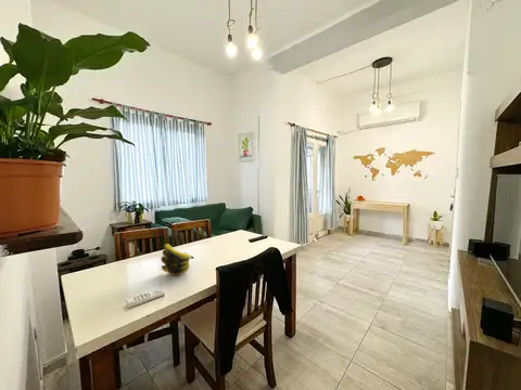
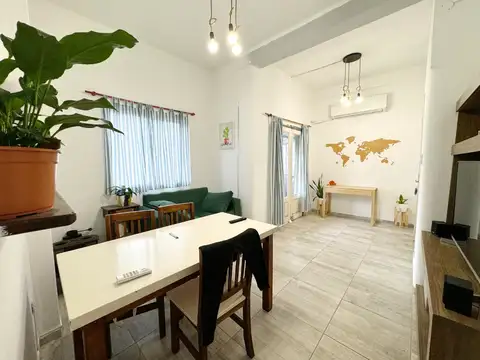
- banana [160,243,192,276]
